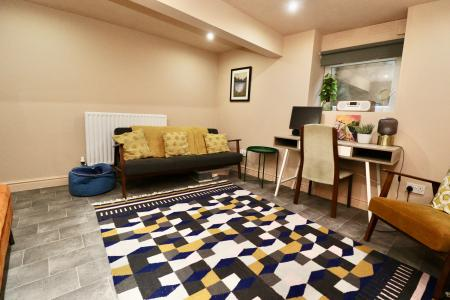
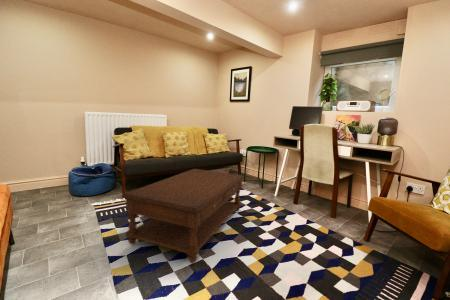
+ coffee table [120,168,246,264]
